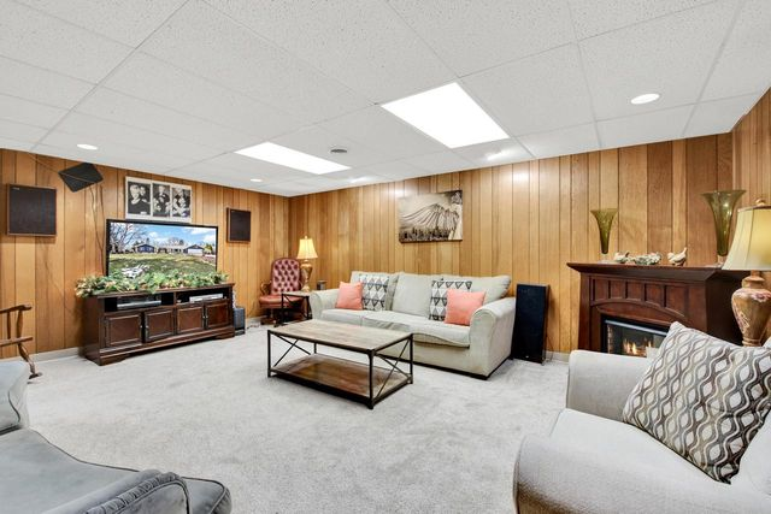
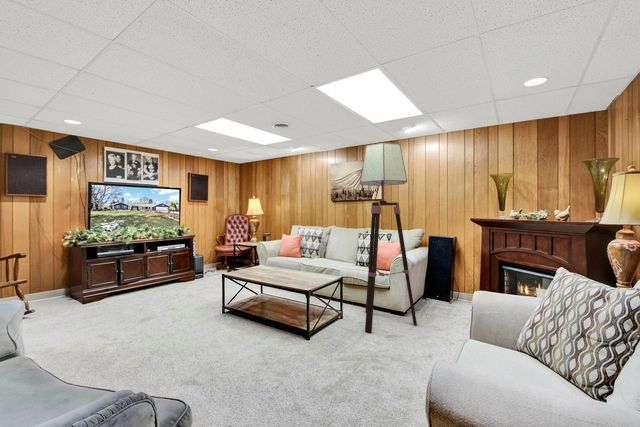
+ floor lamp [359,141,418,334]
